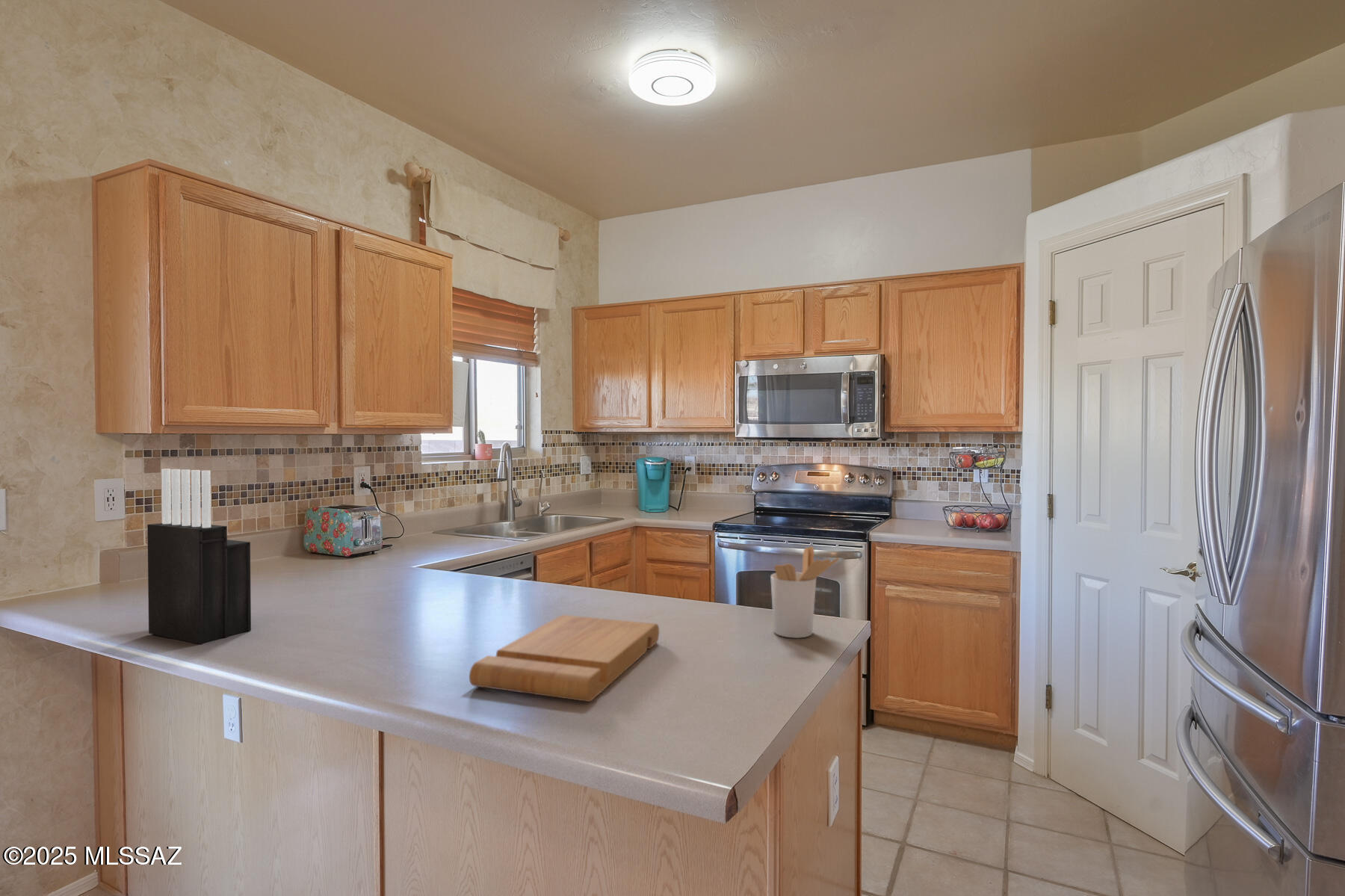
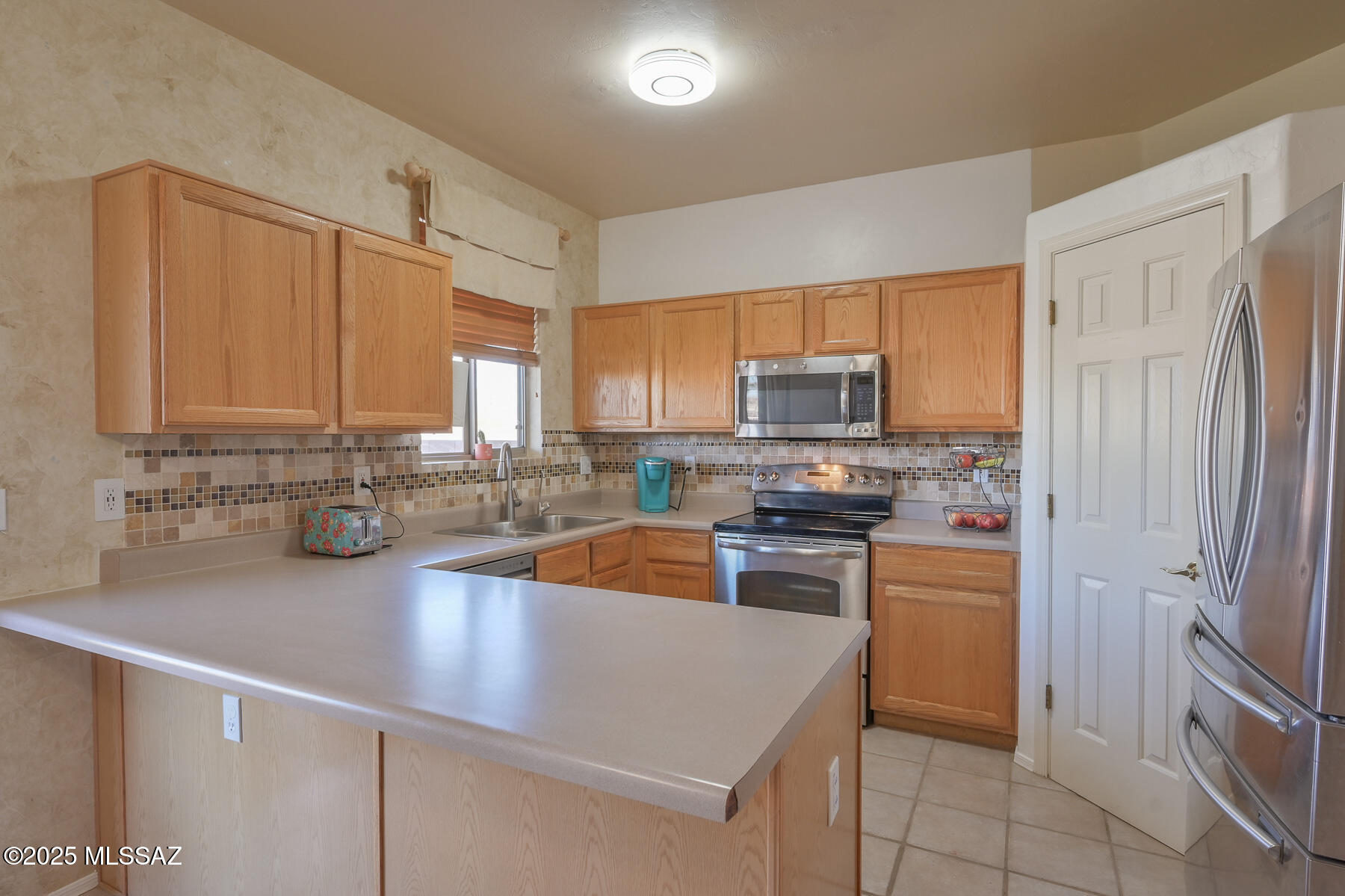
- cutting board [469,614,660,702]
- utensil holder [770,546,840,639]
- knife block [146,468,252,645]
